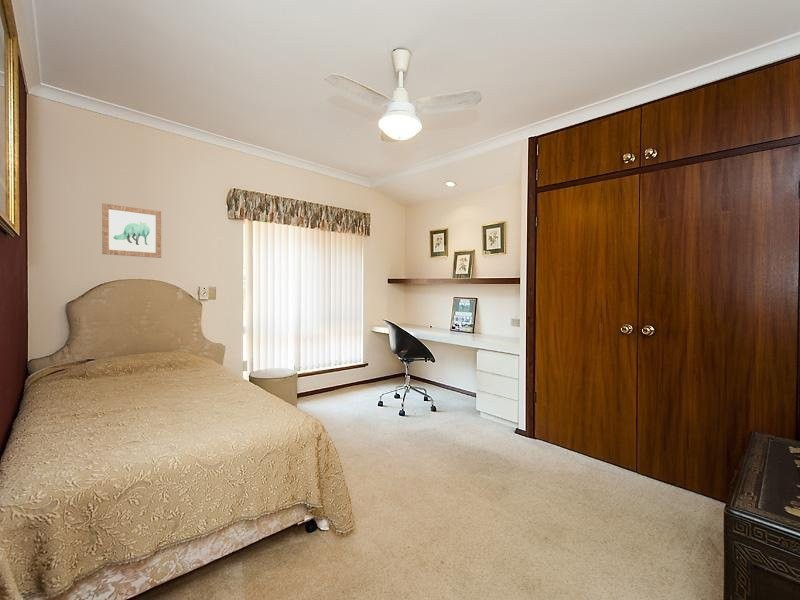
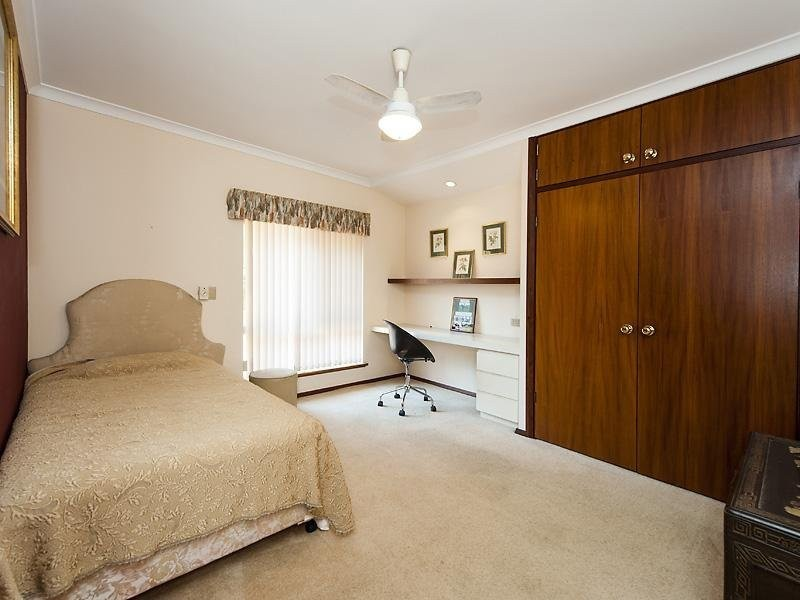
- wall art [101,202,162,259]
